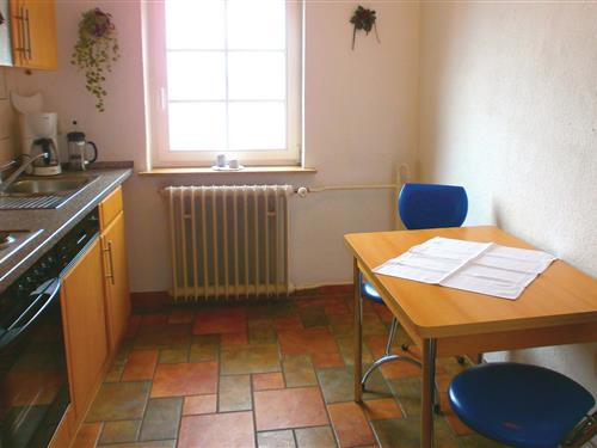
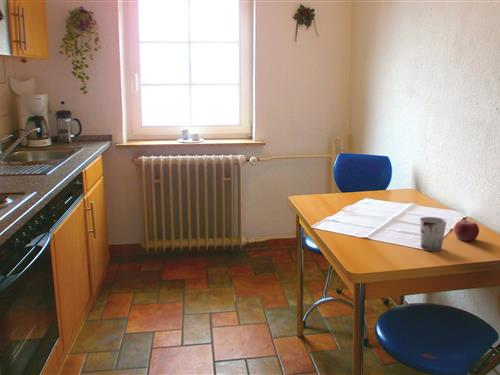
+ fruit [453,217,480,242]
+ cup [419,216,447,252]
